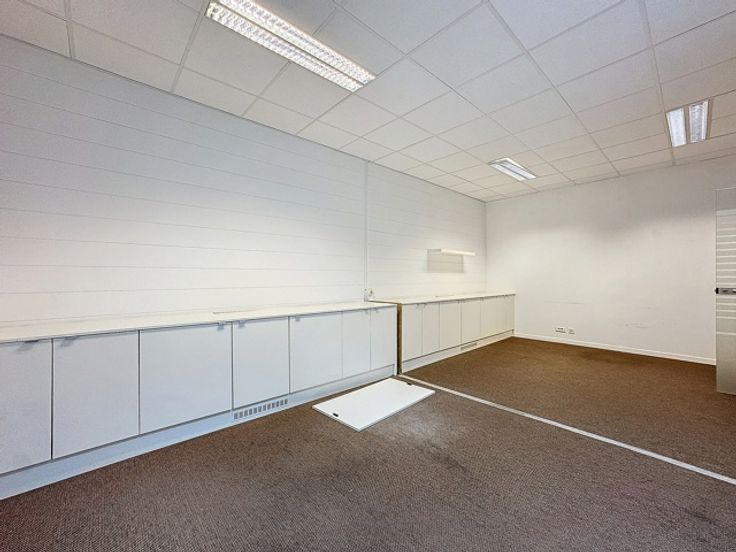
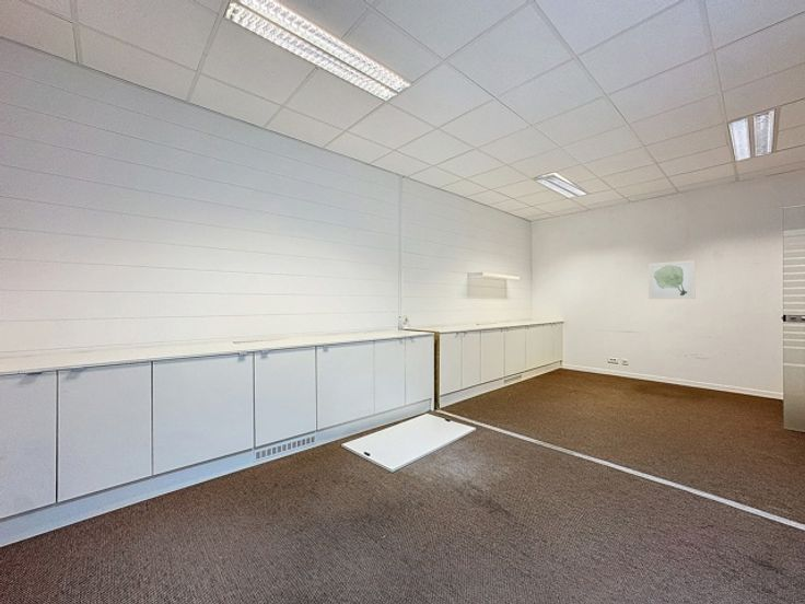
+ wall art [648,259,697,300]
